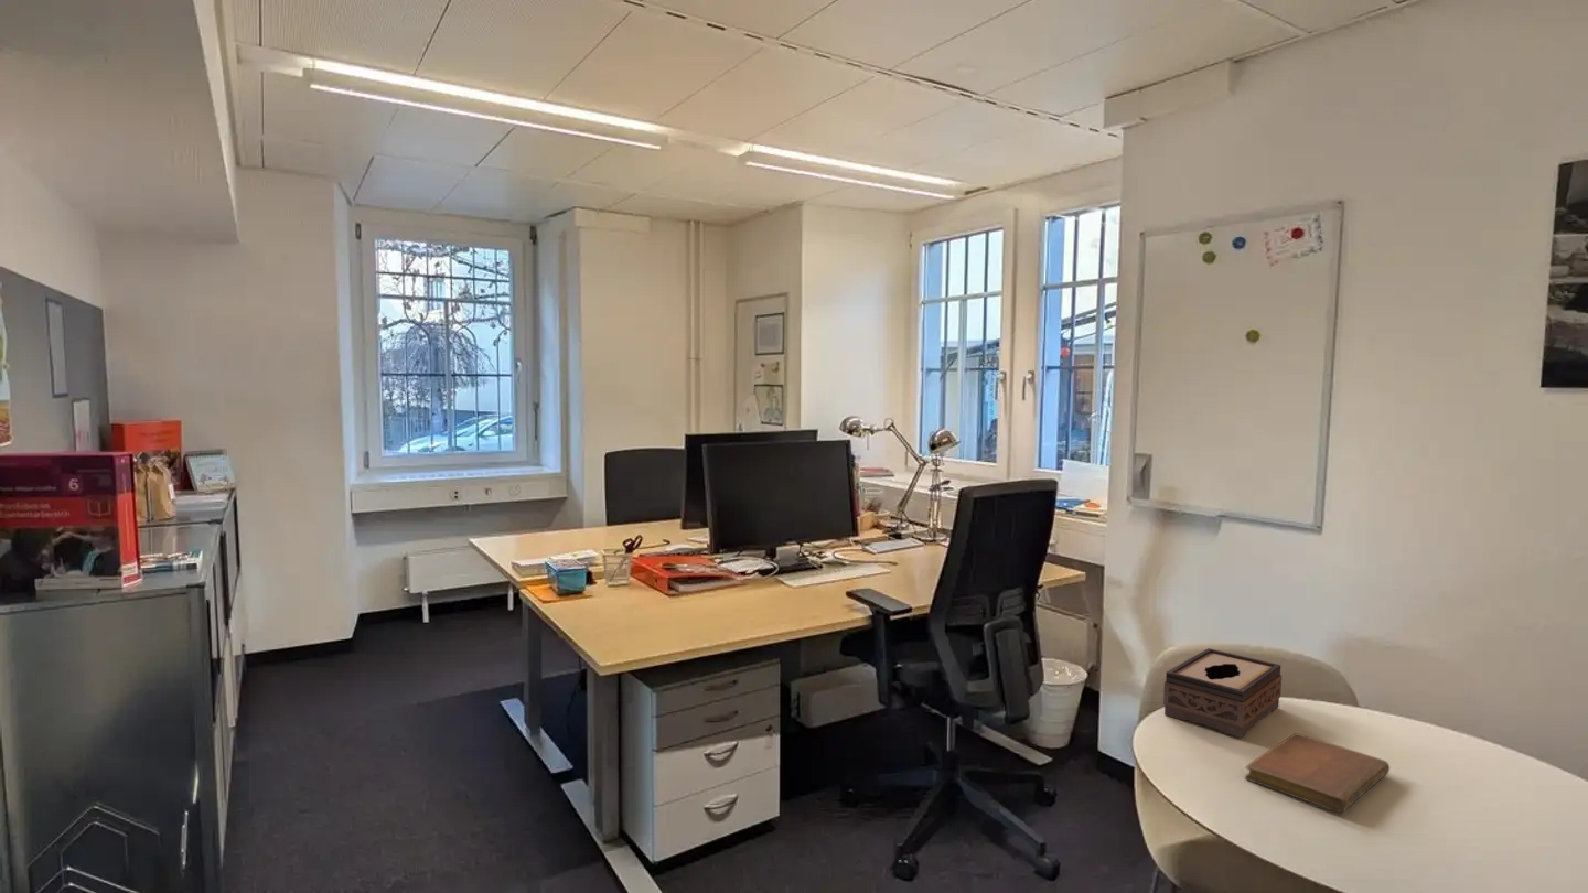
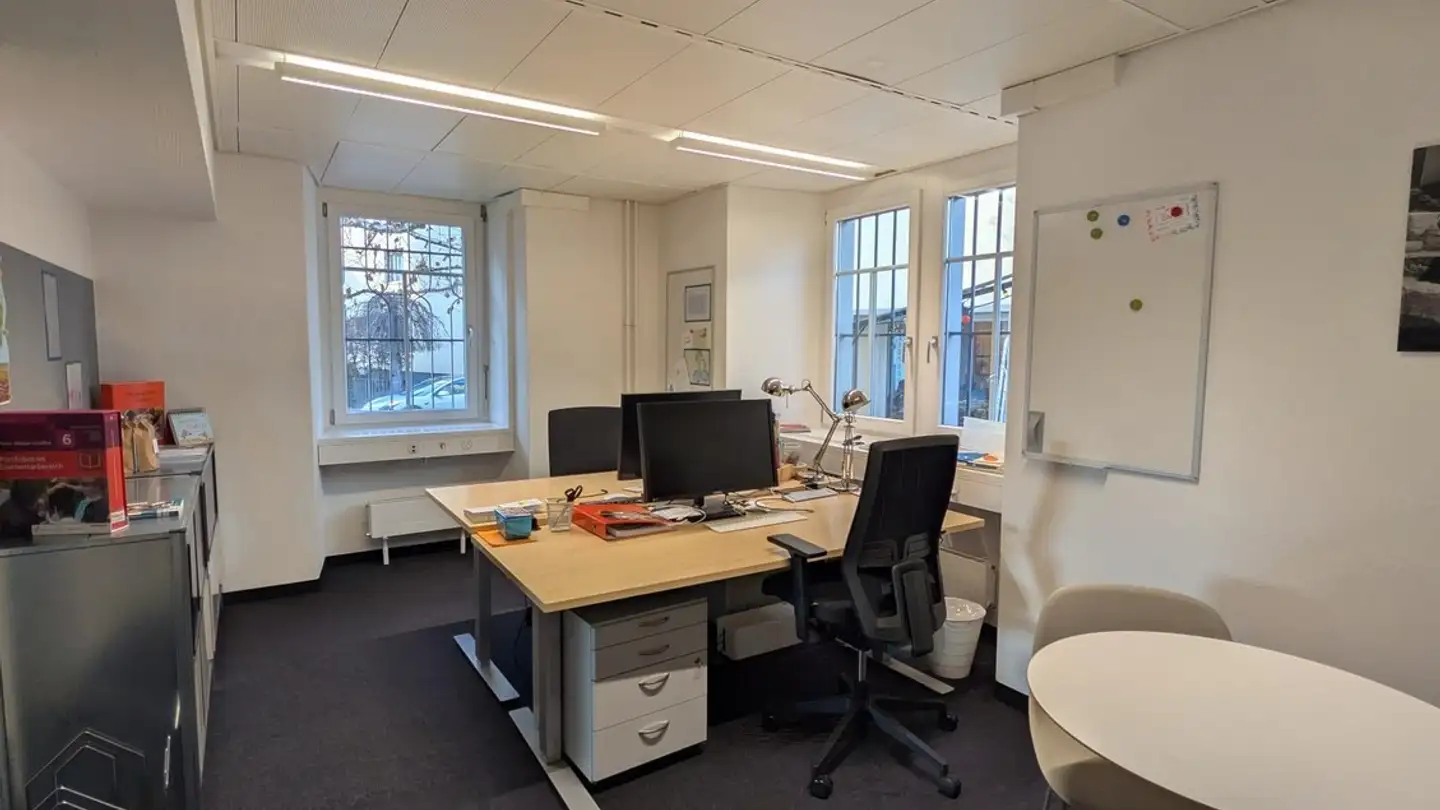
- tissue box [1162,647,1283,739]
- notebook [1244,732,1391,815]
